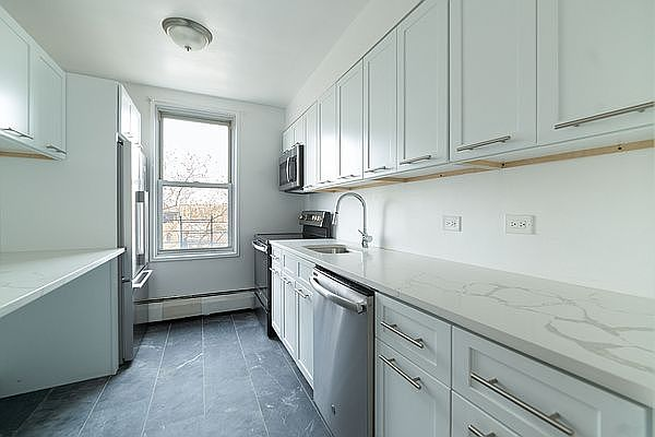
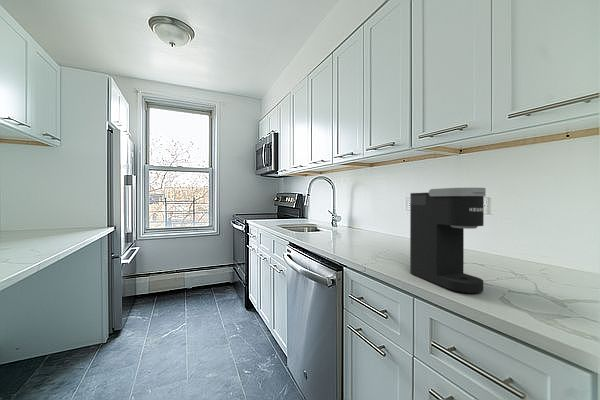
+ coffee maker [409,187,487,294]
